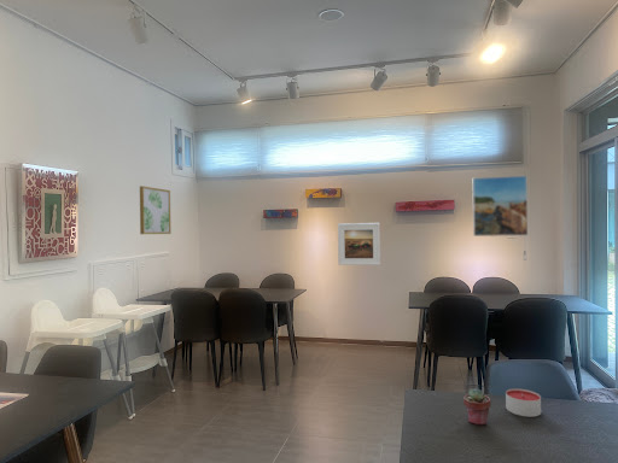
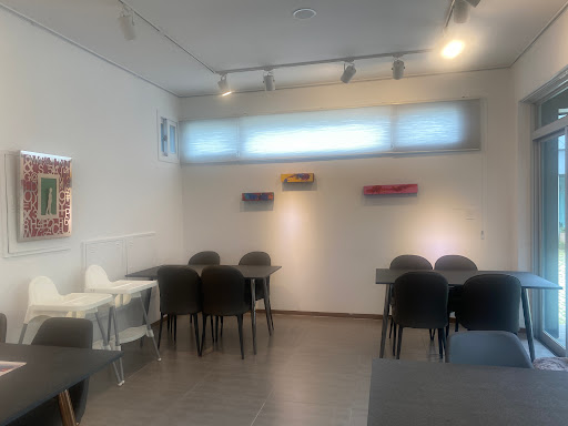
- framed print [472,175,529,238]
- candle [505,387,542,418]
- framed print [337,222,381,266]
- potted succulent [462,388,491,426]
- wall art [139,184,171,235]
